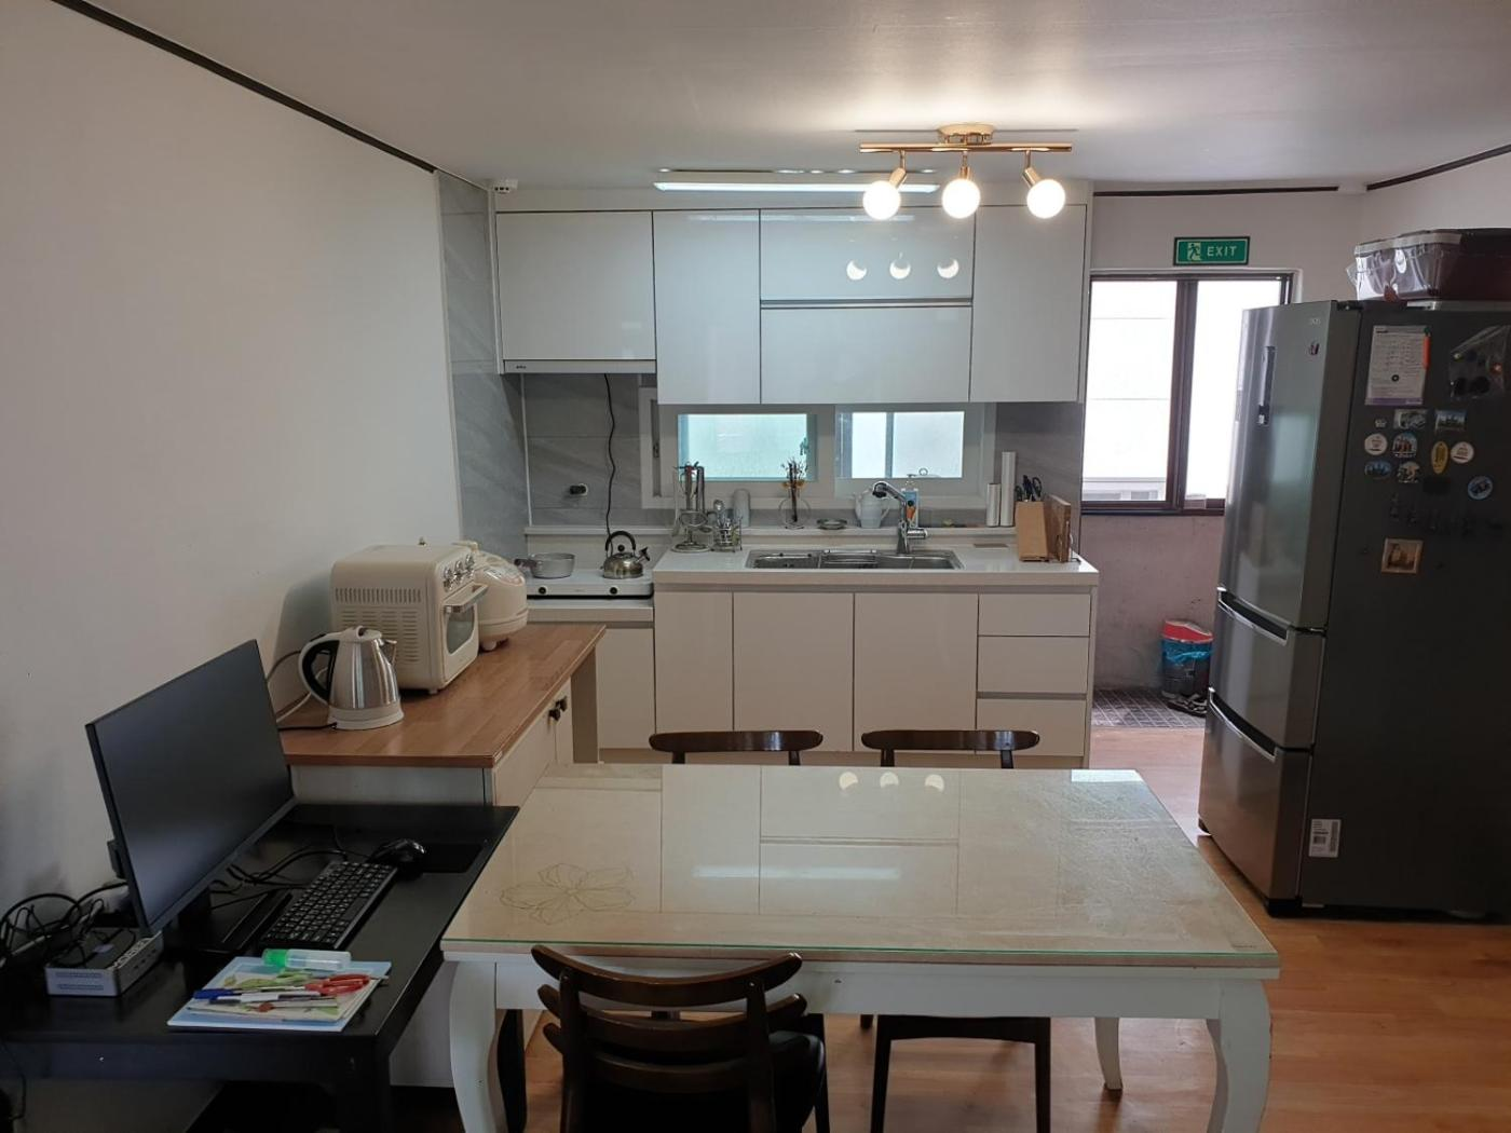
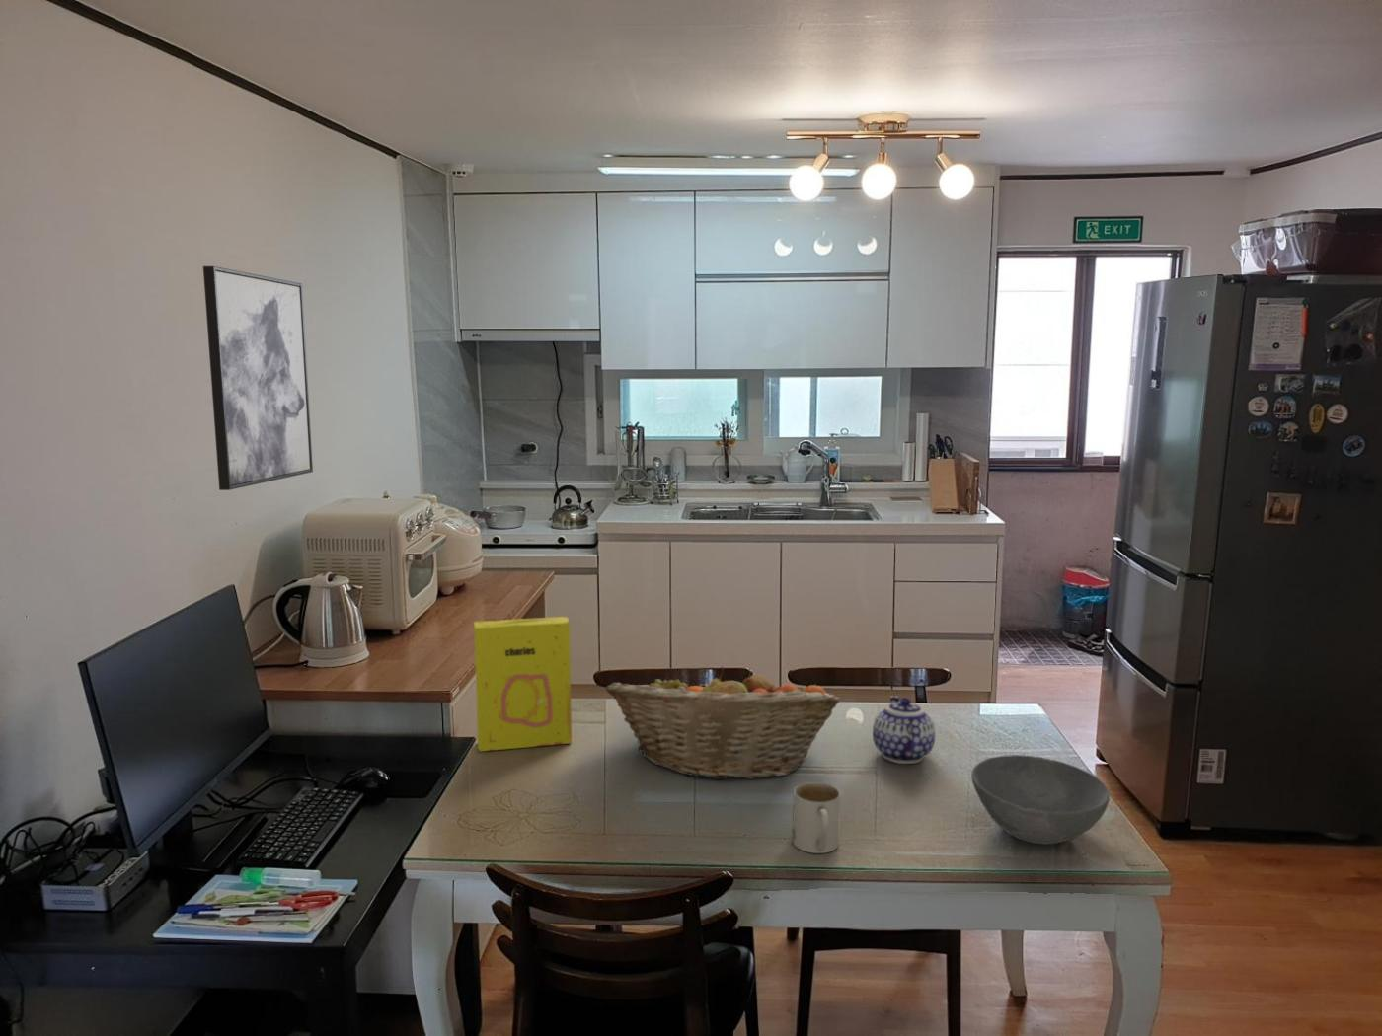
+ teapot [872,694,936,765]
+ cereal box [473,616,572,753]
+ wall art [202,266,313,492]
+ mug [792,781,841,854]
+ fruit basket [604,665,841,780]
+ bowl [971,754,1111,846]
